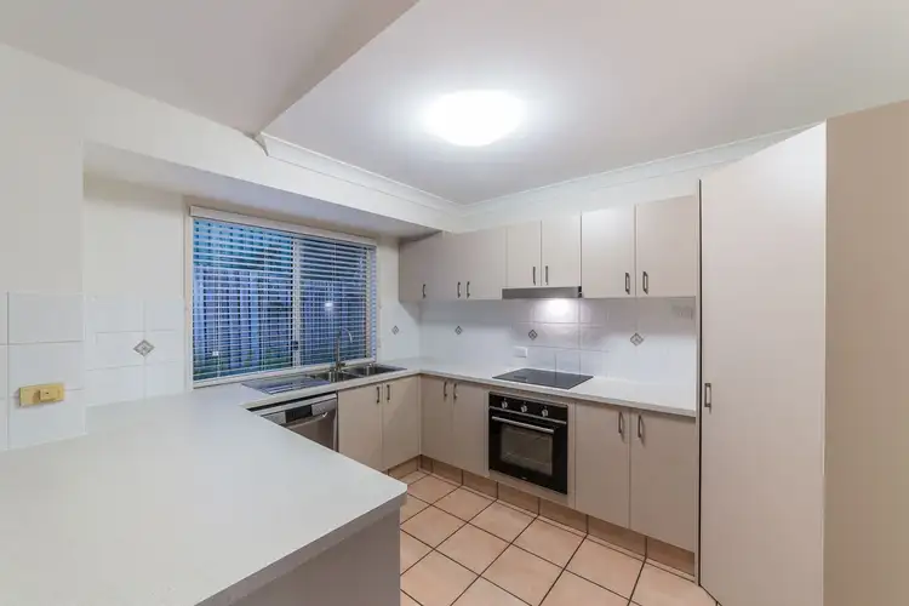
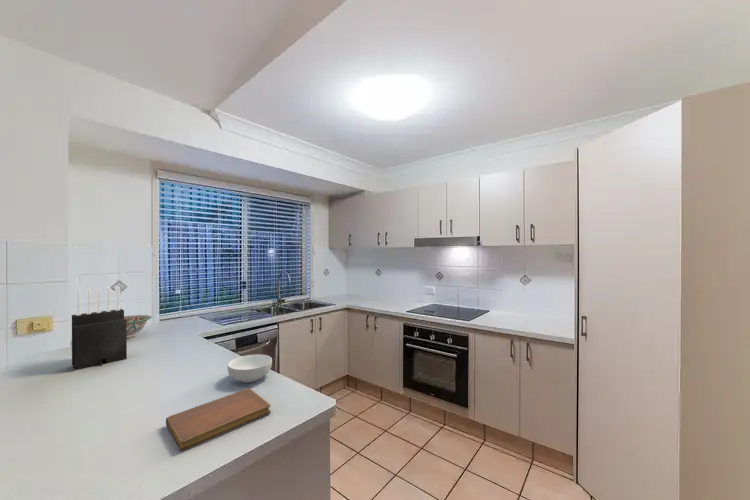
+ cereal bowl [227,353,273,384]
+ knife block [71,285,128,371]
+ decorative bowl [124,314,153,339]
+ notebook [165,387,272,452]
